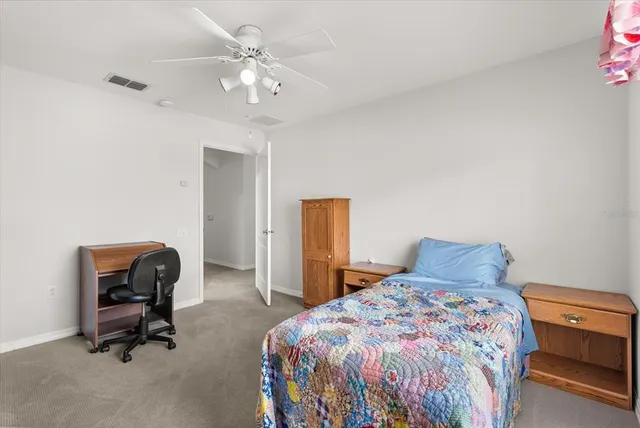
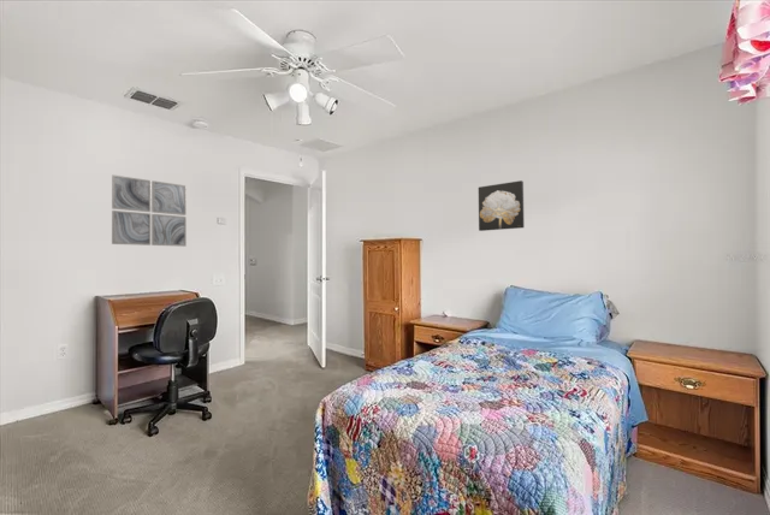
+ wall art [111,173,188,248]
+ wall art [478,179,525,232]
